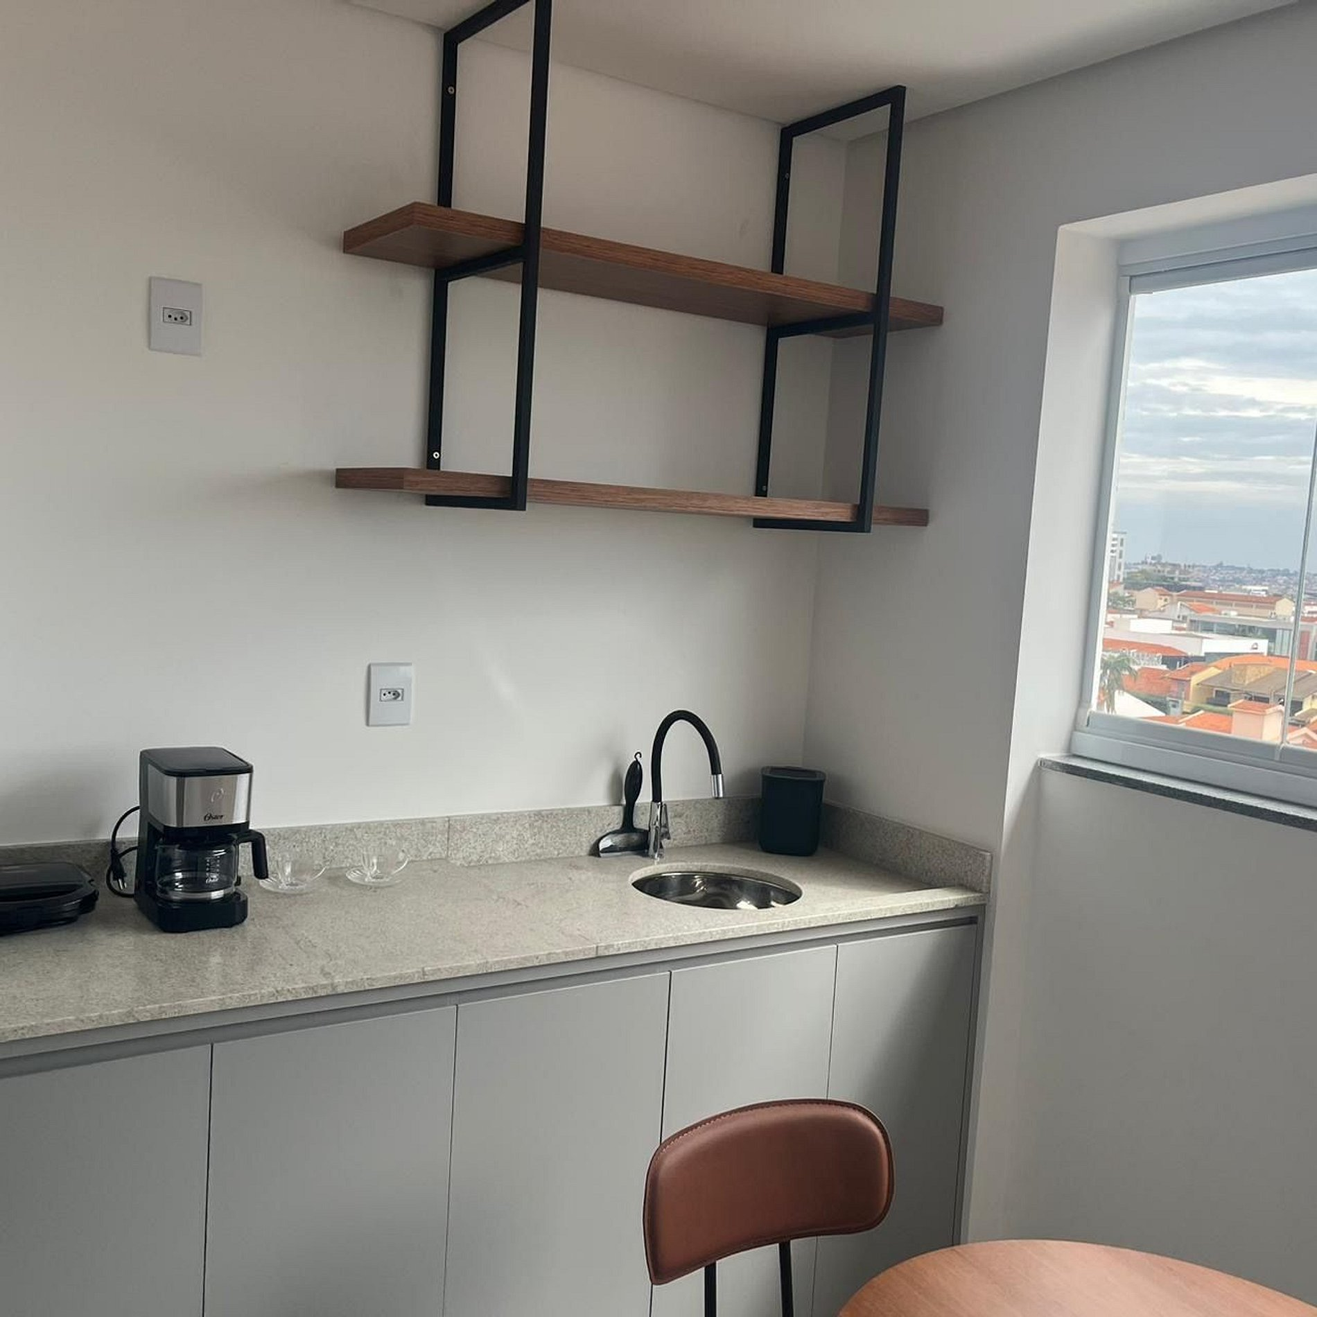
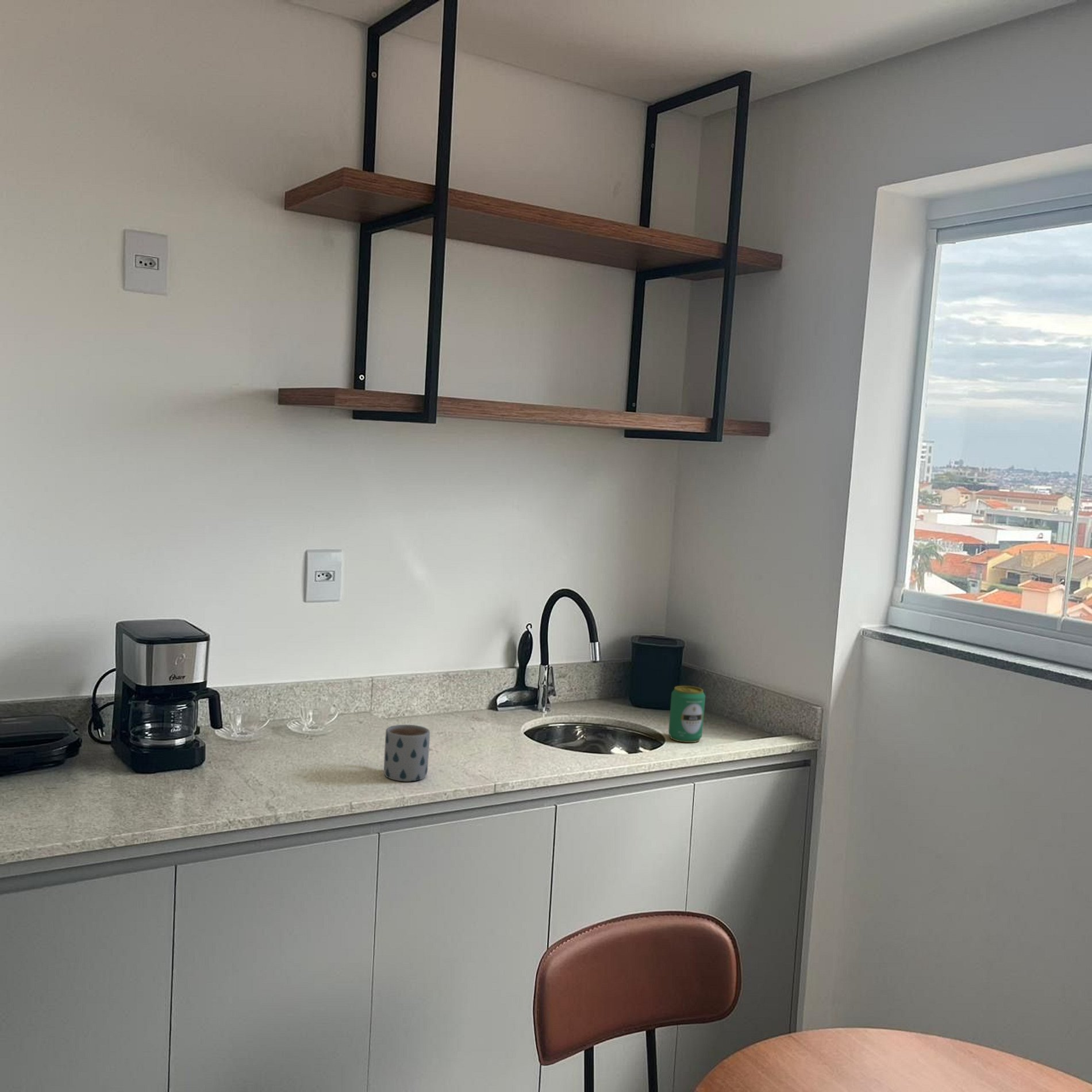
+ beverage can [668,685,706,743]
+ mug [383,724,430,782]
